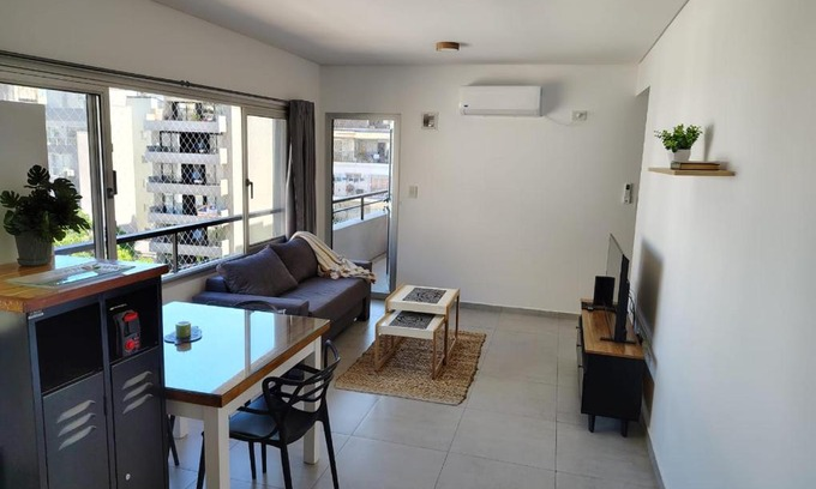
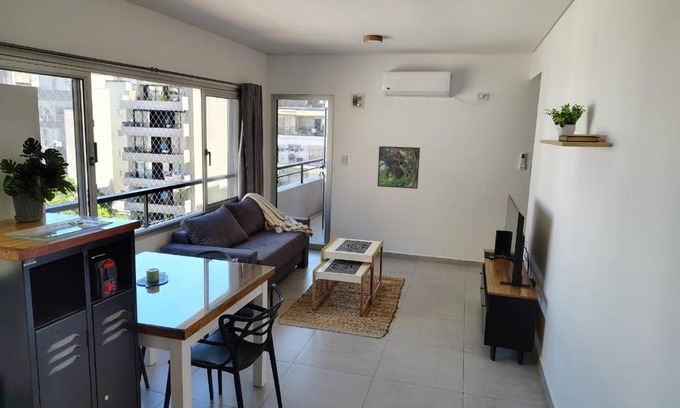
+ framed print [376,145,421,190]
